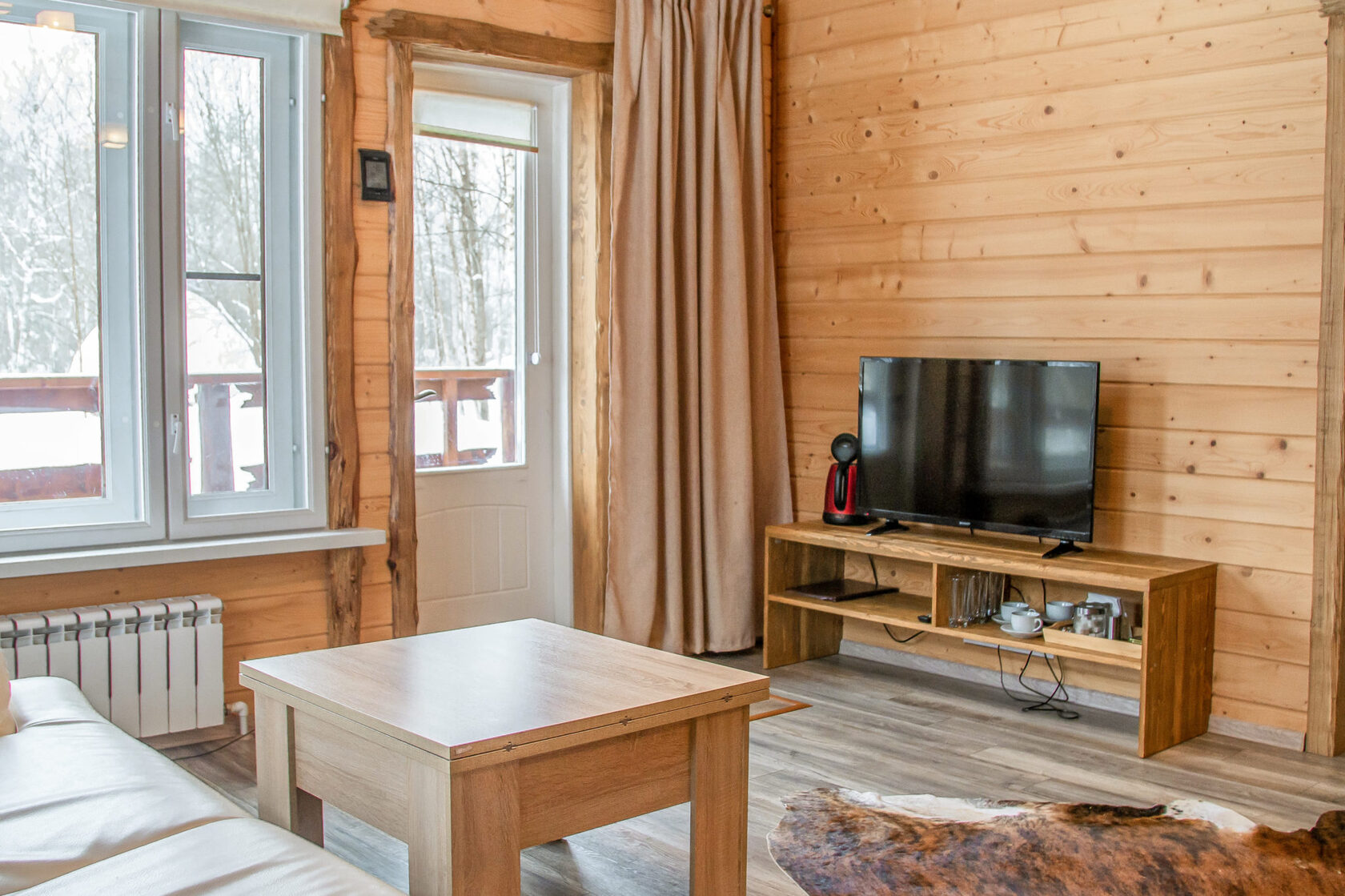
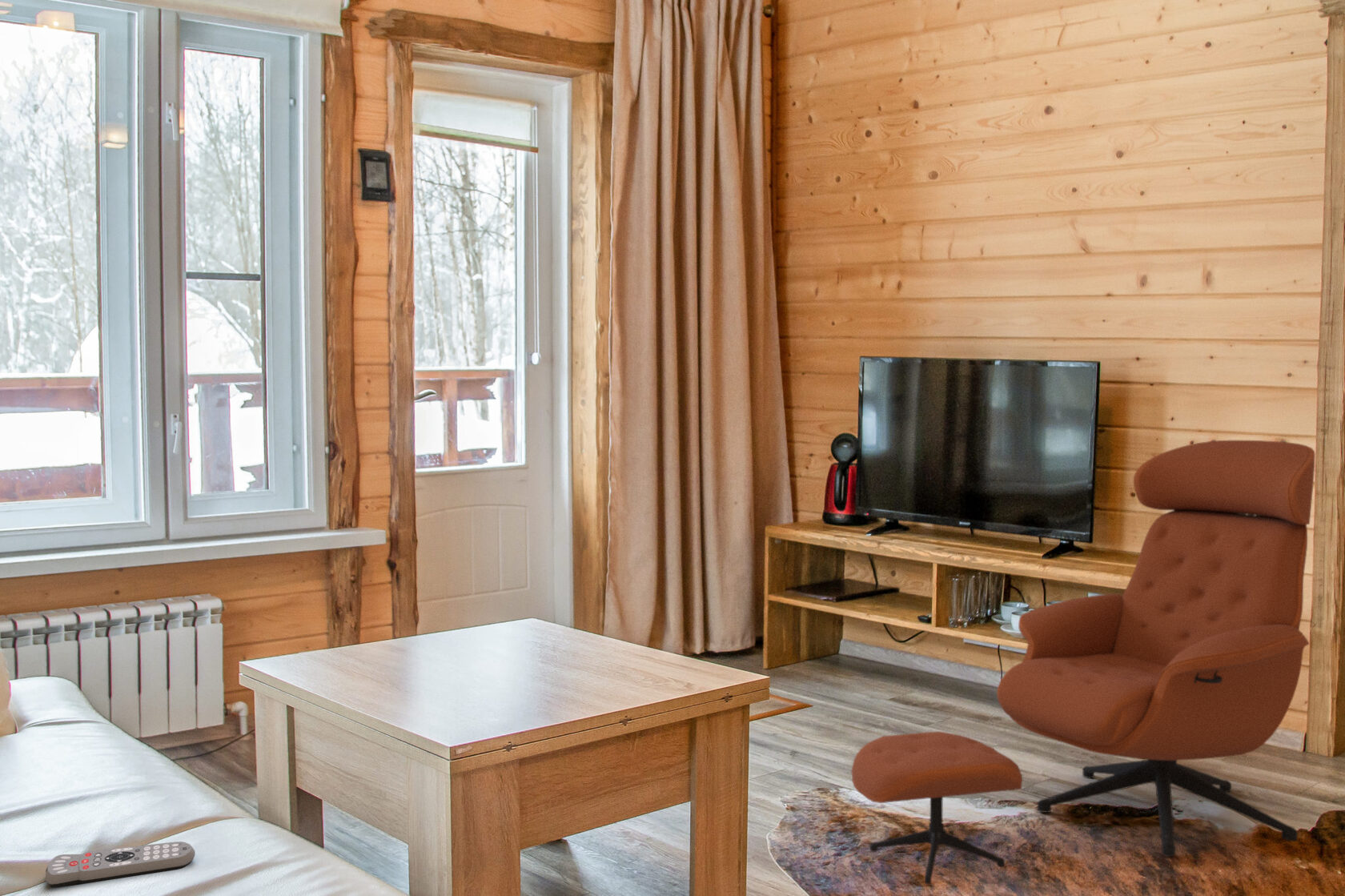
+ remote control [45,841,196,888]
+ armchair [850,440,1316,885]
